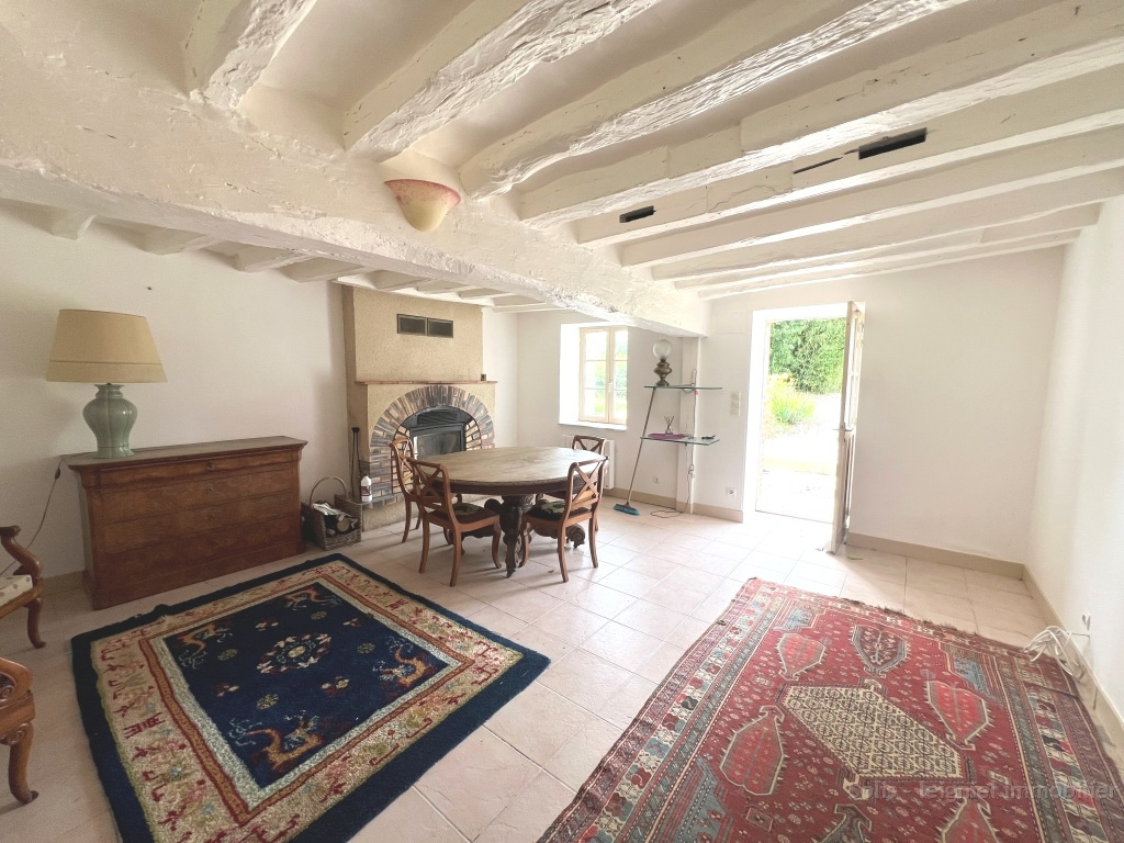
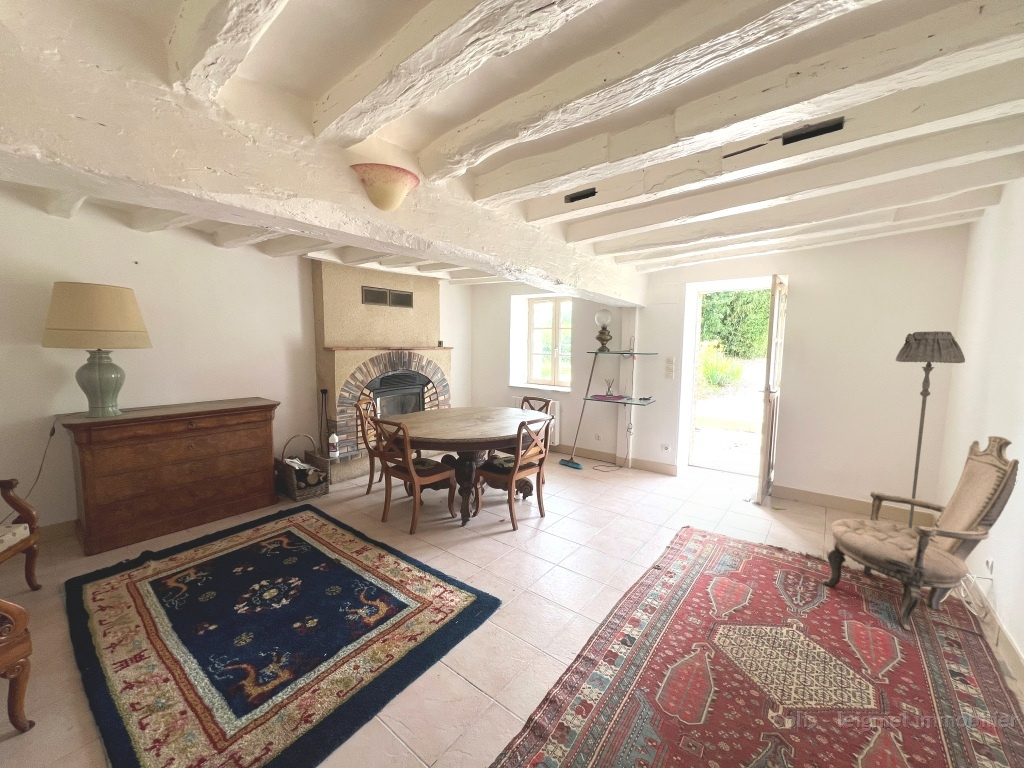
+ armchair [821,435,1020,631]
+ floor lamp [895,330,966,528]
